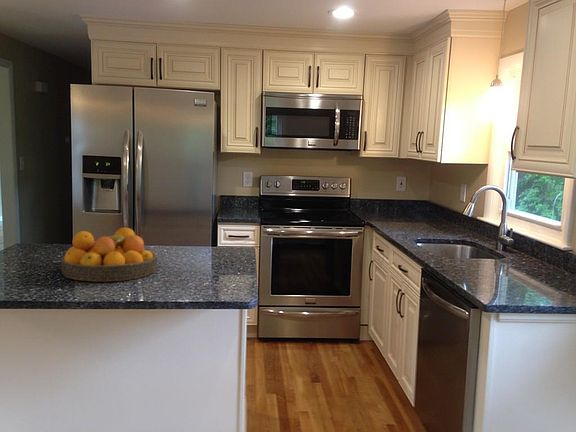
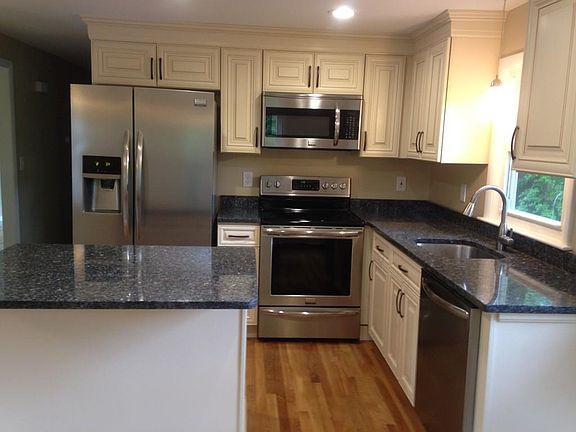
- fruit bowl [60,227,158,283]
